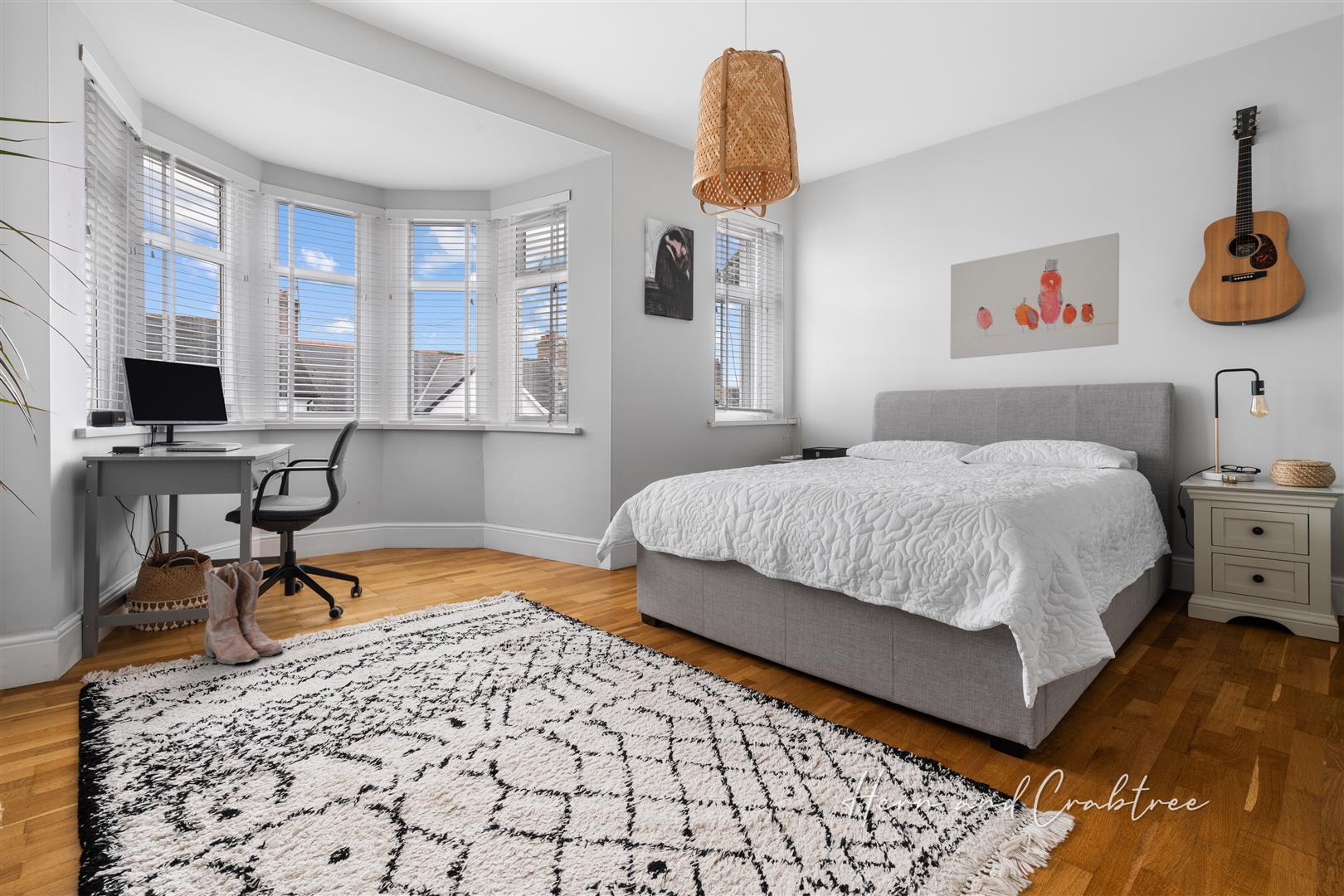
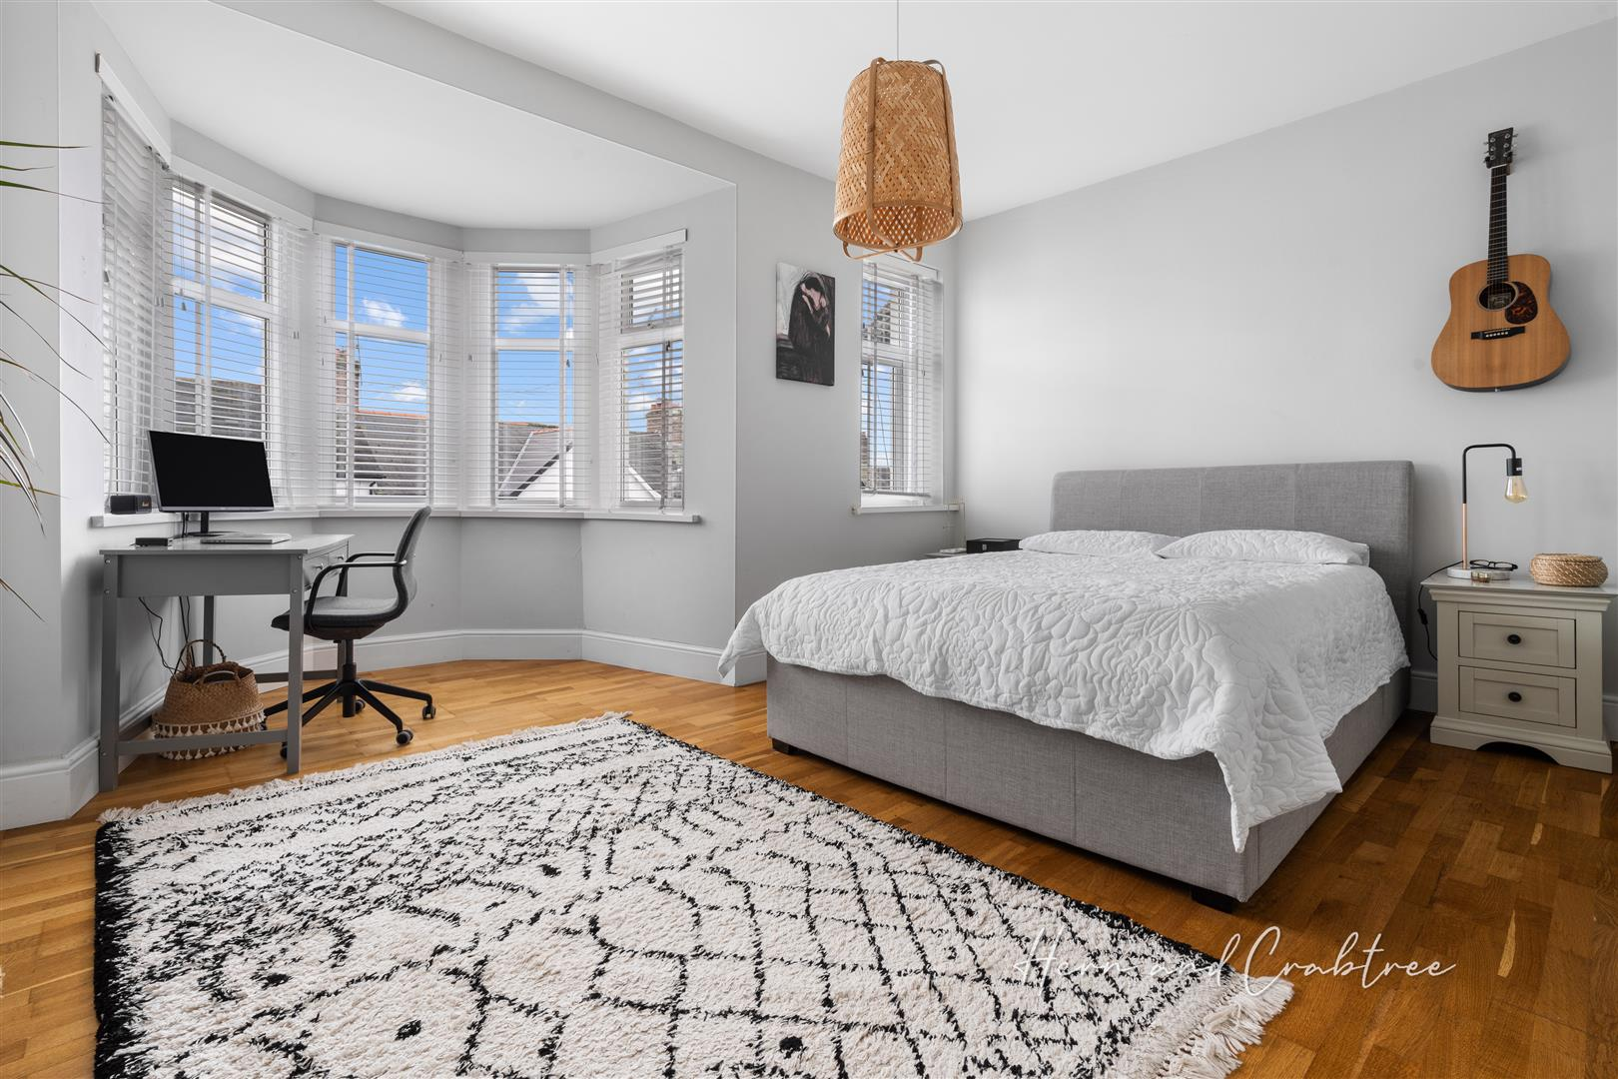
- boots [203,559,284,665]
- wall art [950,232,1120,360]
